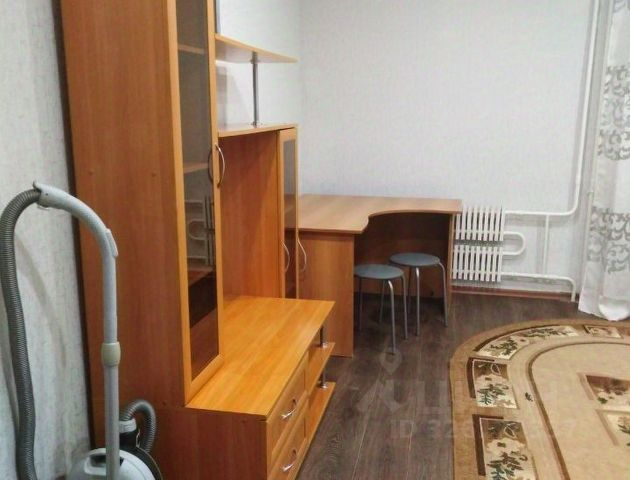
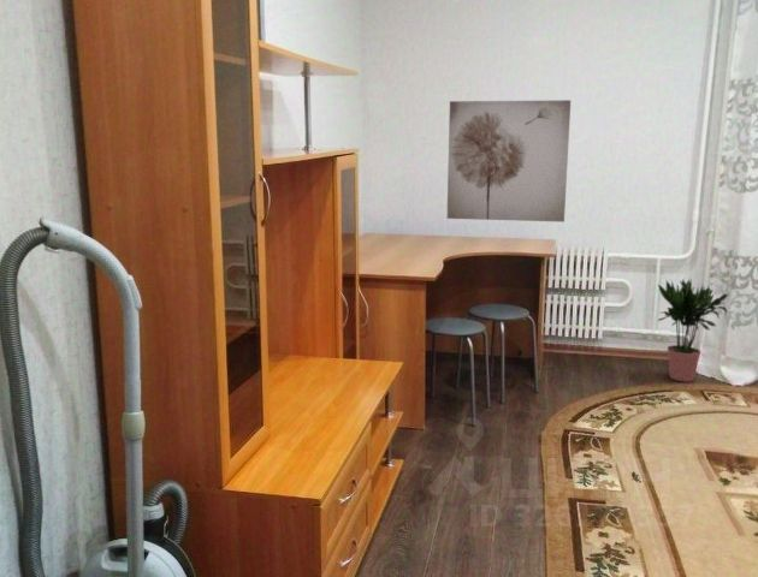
+ wall art [446,99,572,224]
+ potted plant [657,278,729,382]
